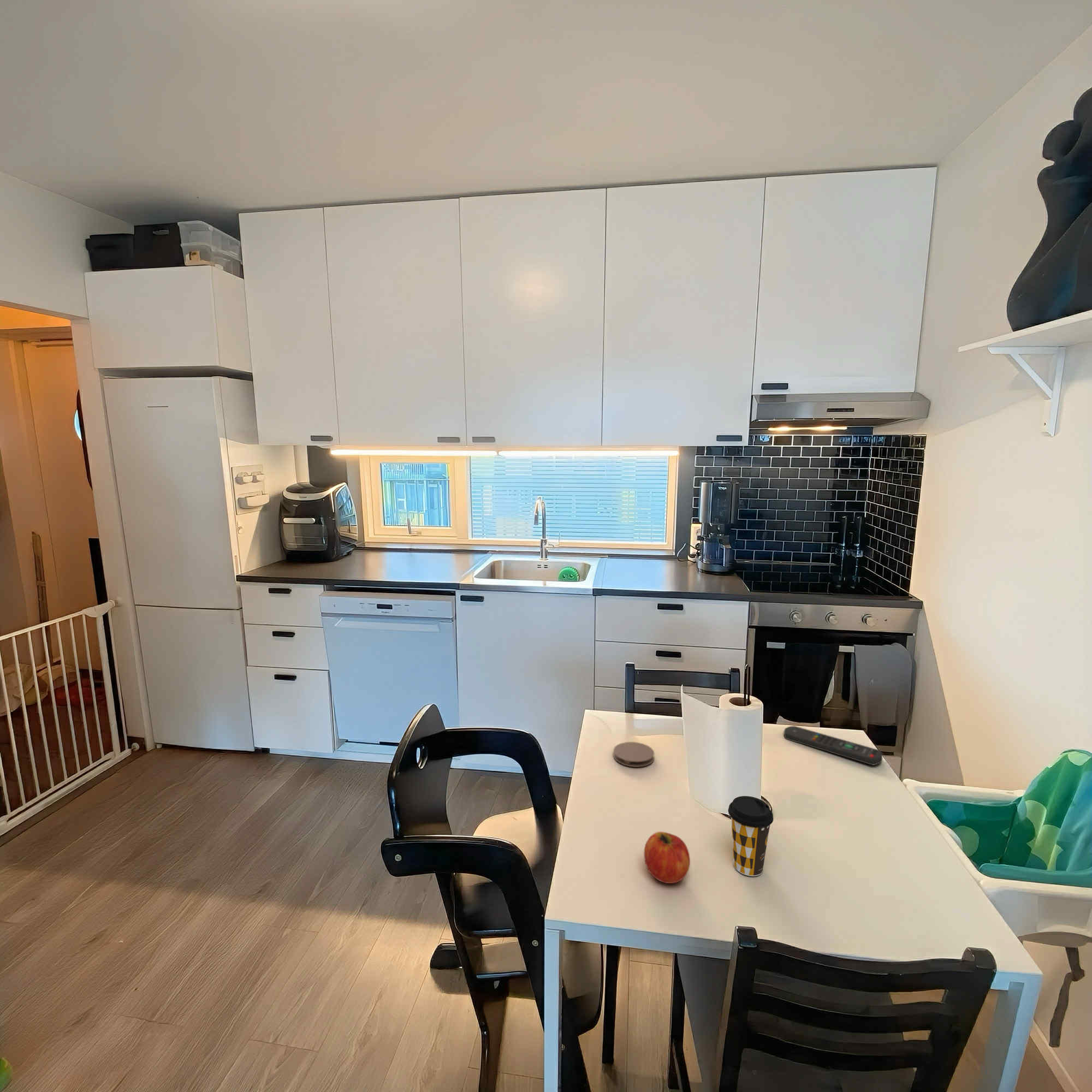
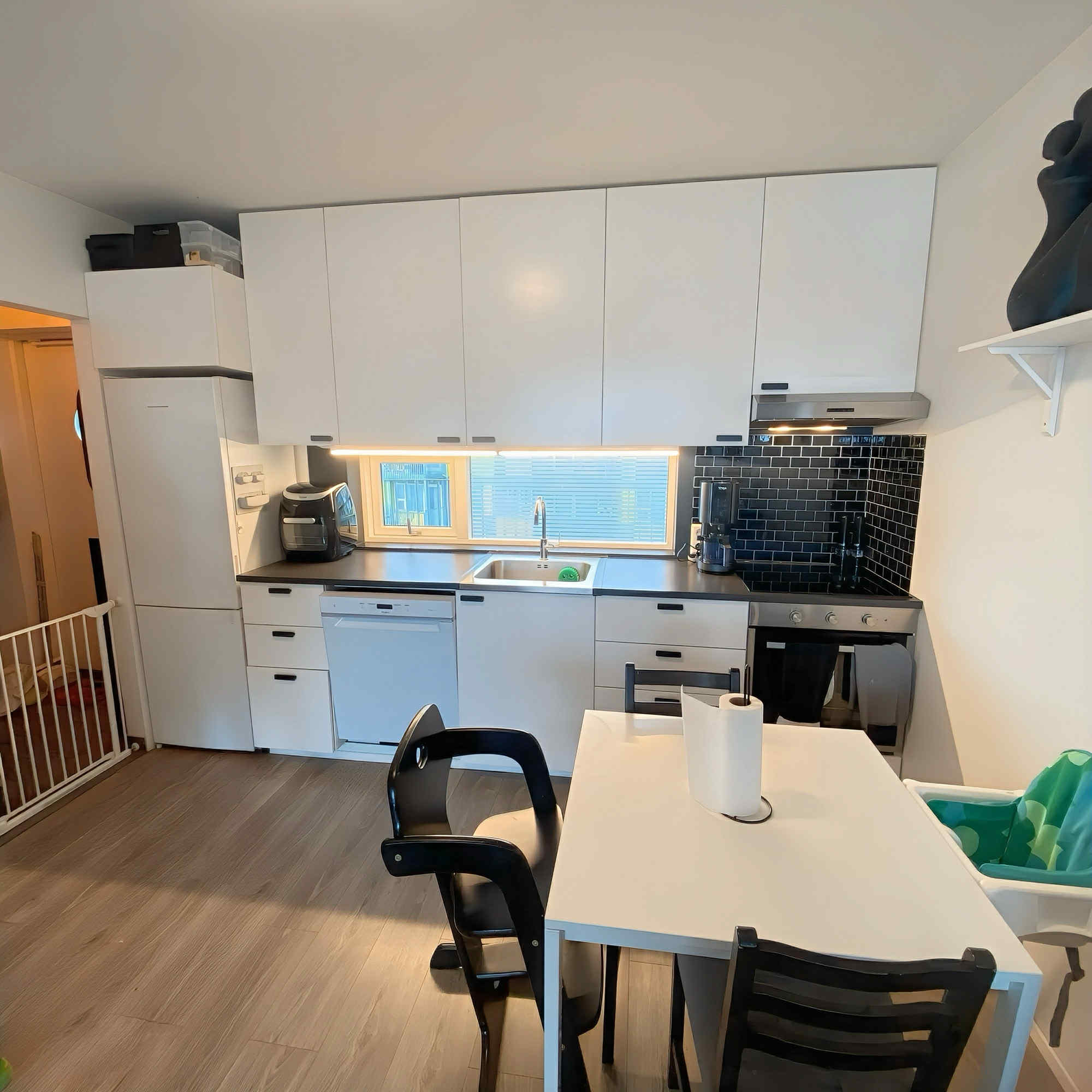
- remote control [784,726,883,766]
- coaster [613,741,655,768]
- fruit [643,831,691,884]
- coffee cup [728,796,774,877]
